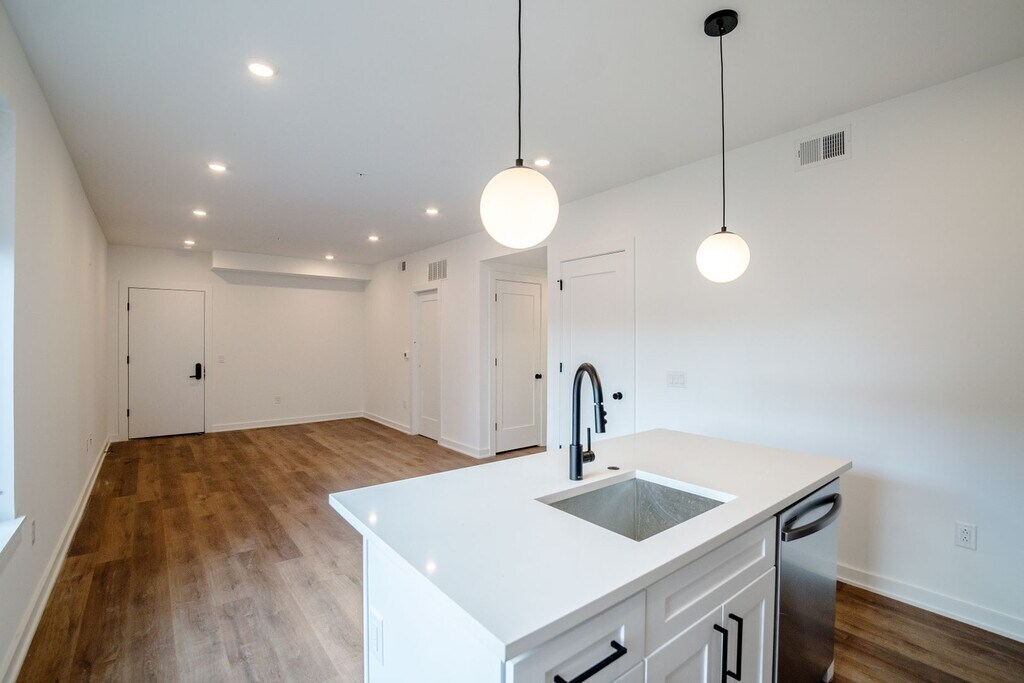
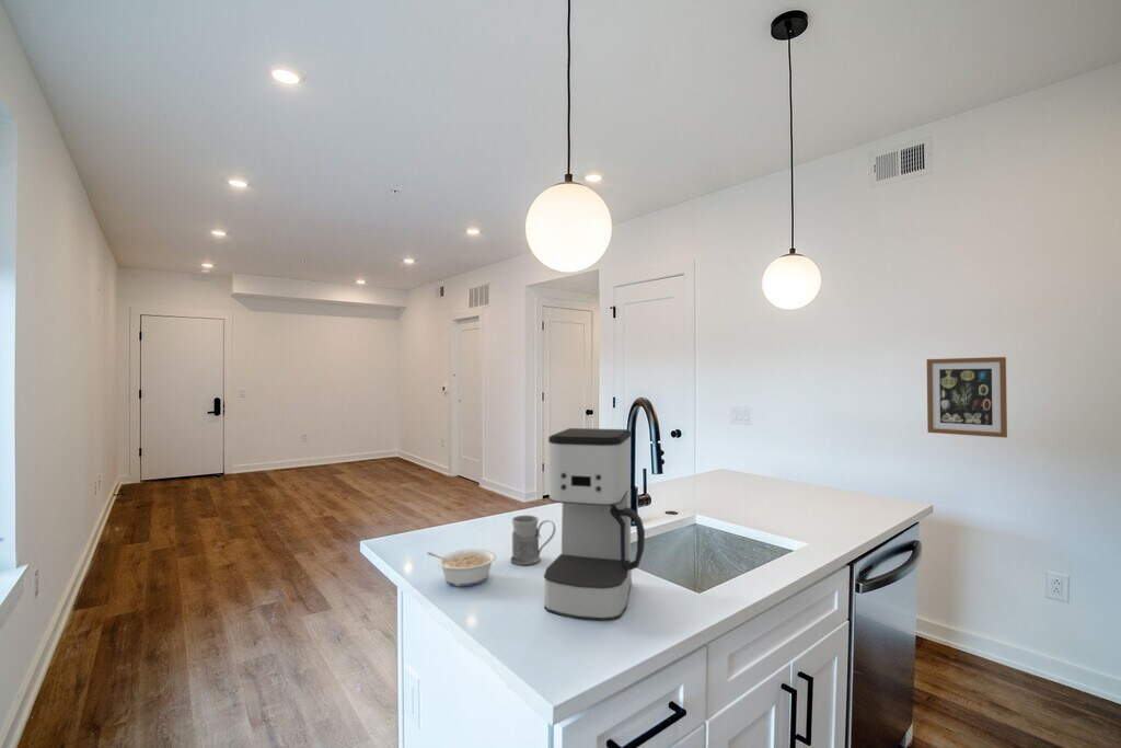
+ legume [426,548,498,587]
+ coffee maker [543,427,646,622]
+ wall art [926,356,1008,438]
+ mug [510,514,556,566]
